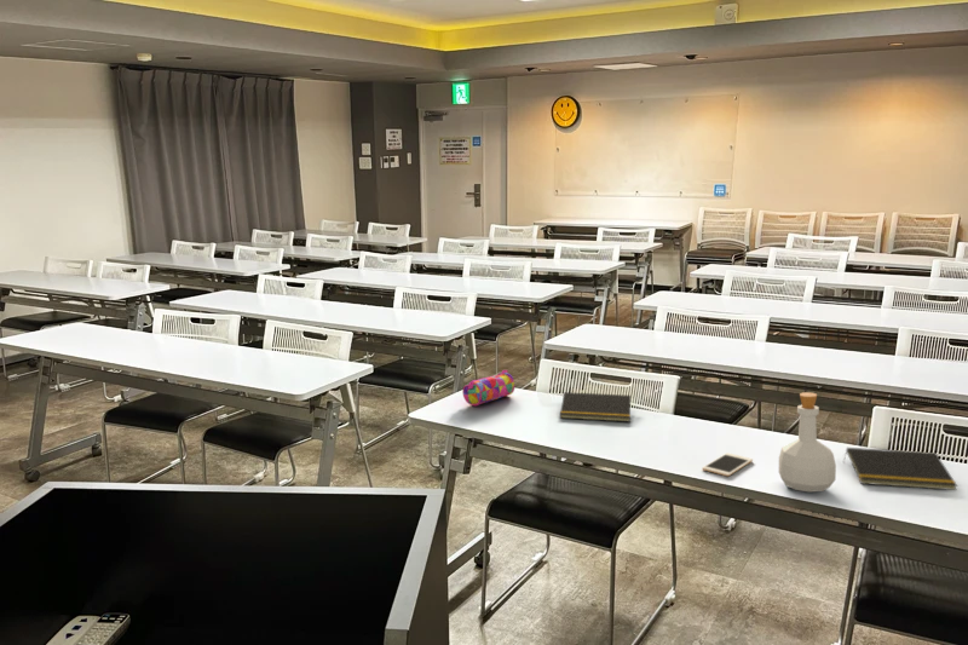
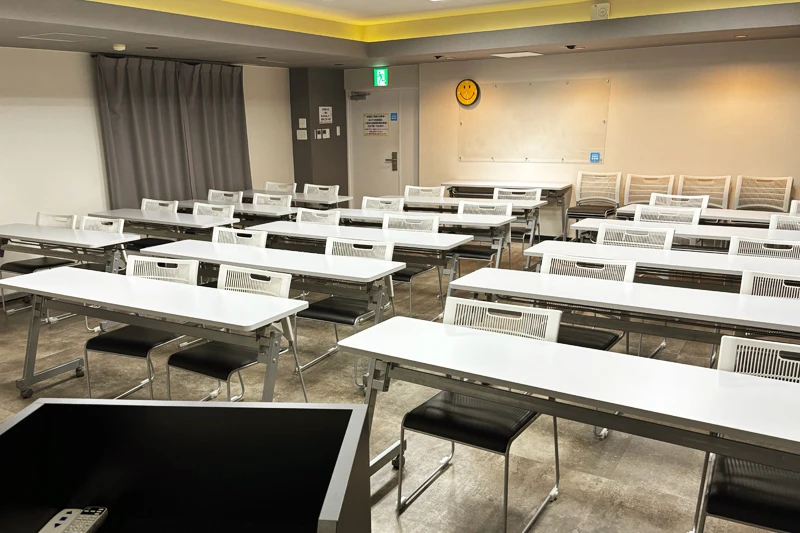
- cell phone [702,451,754,477]
- bottle [778,391,837,494]
- notepad [842,447,958,491]
- notepad [559,391,632,424]
- pencil case [461,369,515,407]
